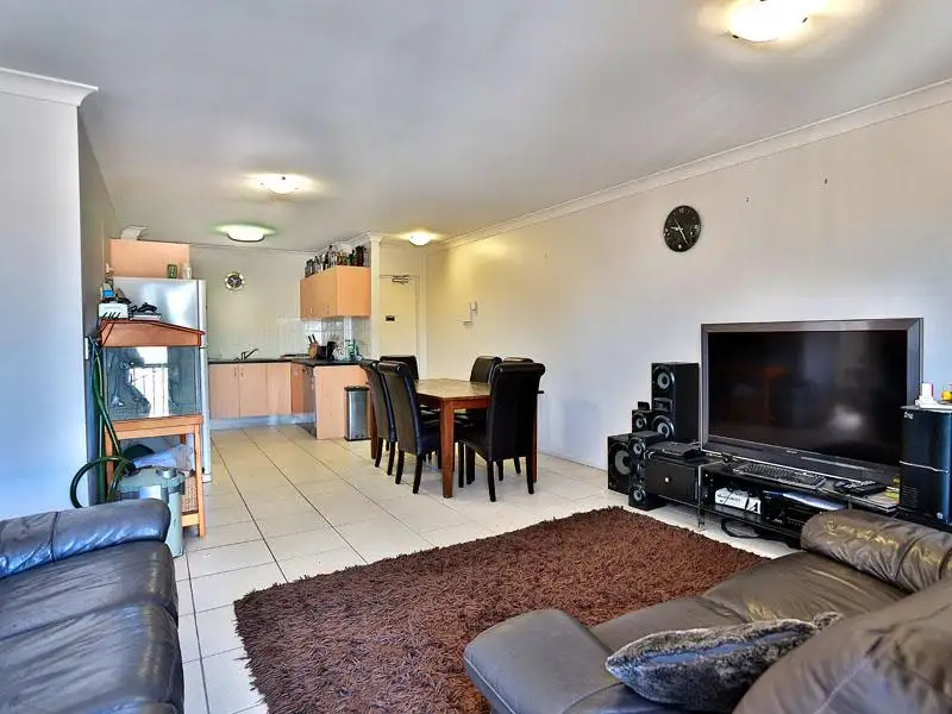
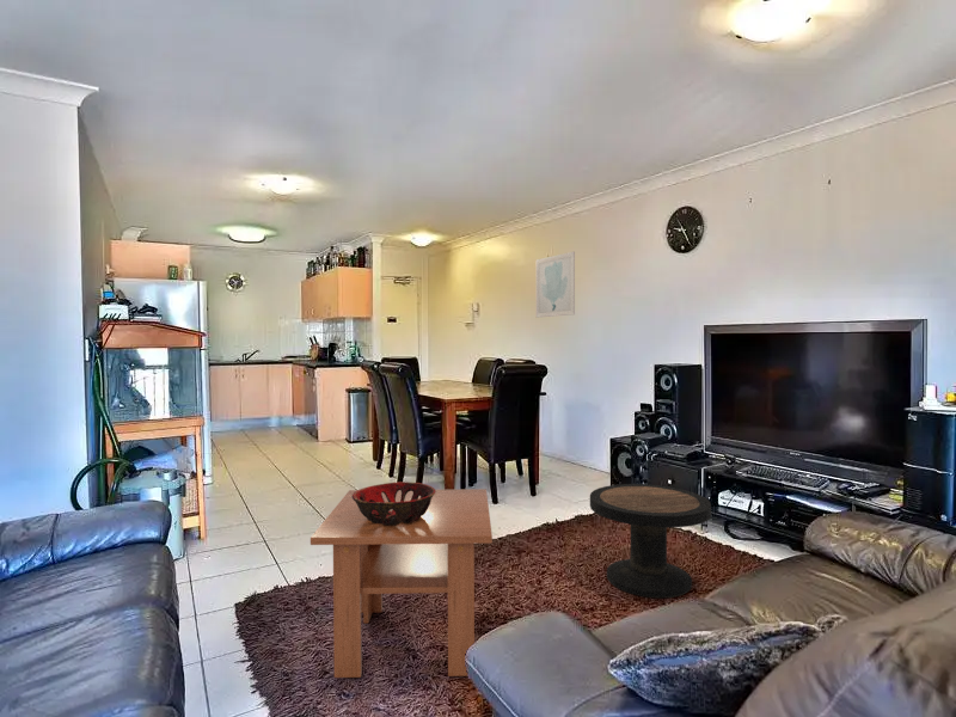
+ decorative bowl [353,480,436,526]
+ coffee table [310,488,494,679]
+ wall art [535,251,576,319]
+ side table [589,483,712,599]
